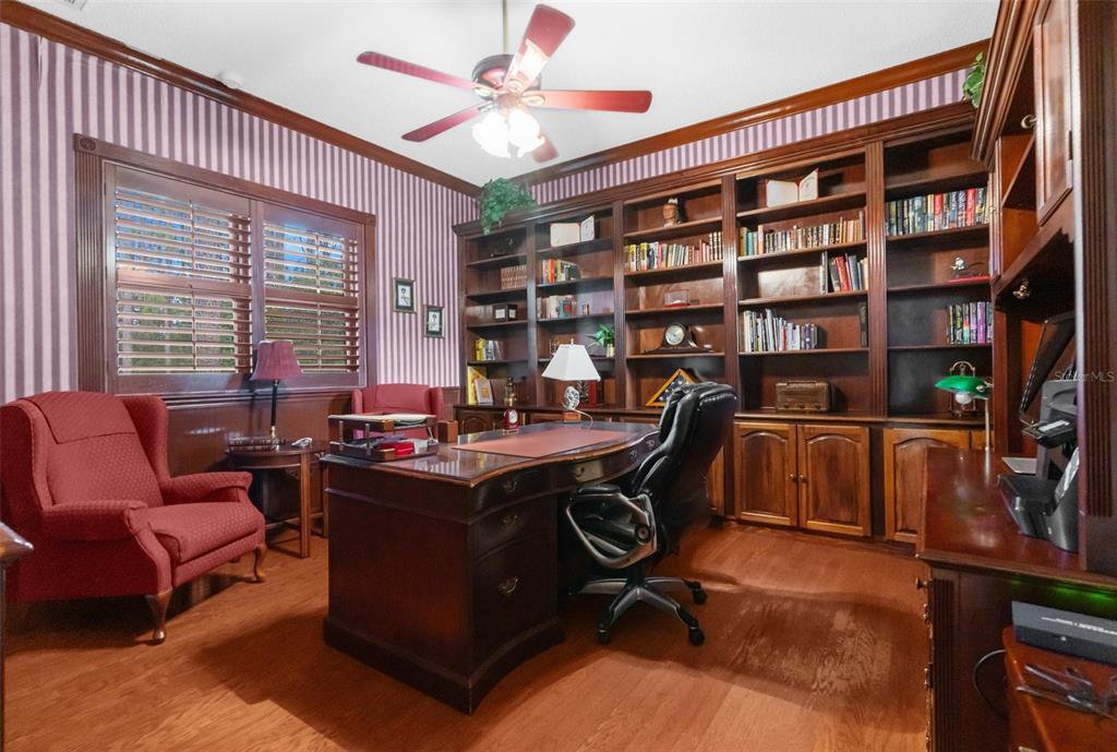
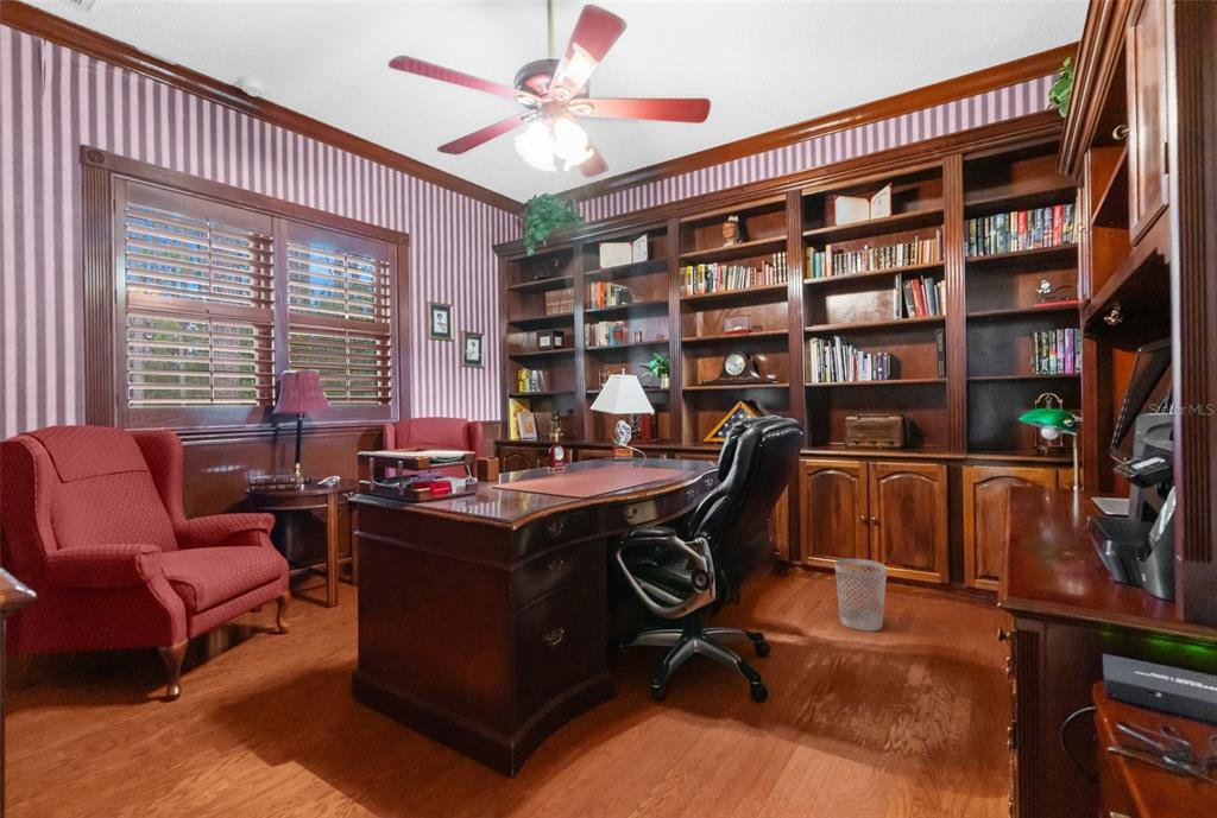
+ wastebasket [834,558,888,632]
